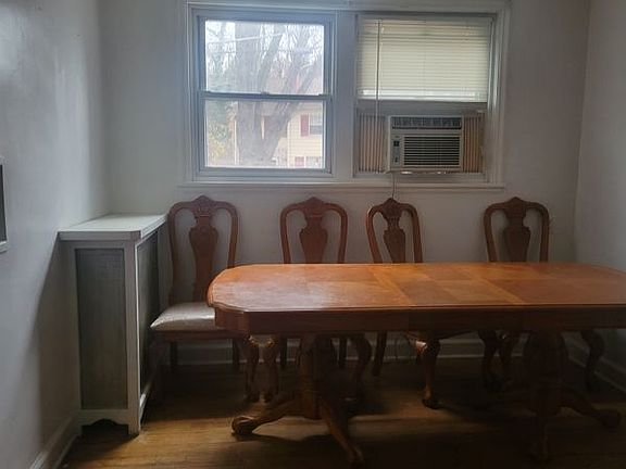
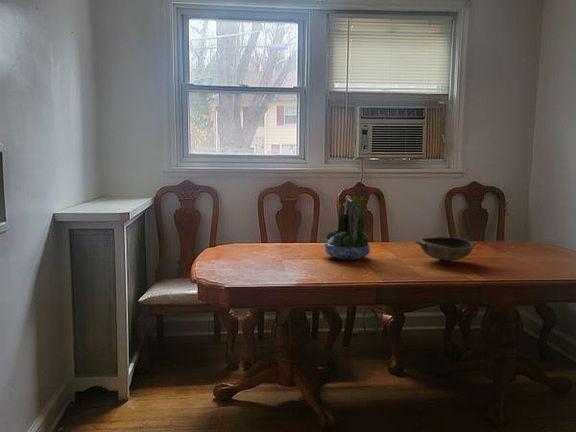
+ bowl [414,236,478,265]
+ flower arrangement [324,194,371,260]
